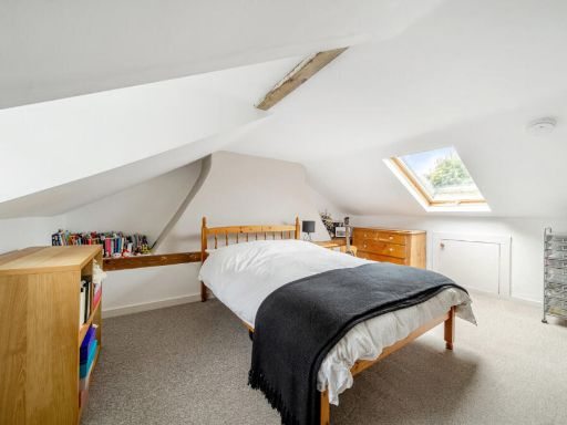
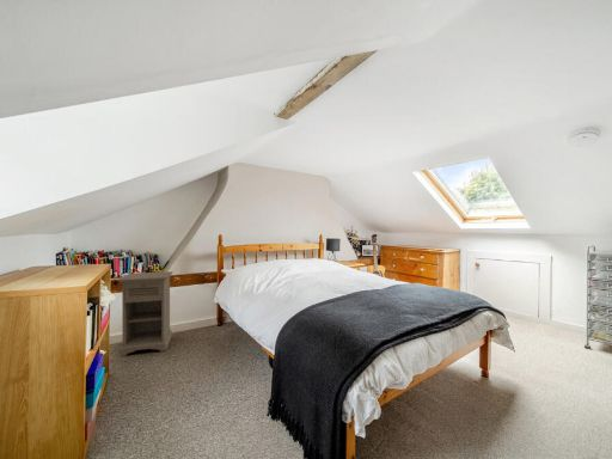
+ nightstand [116,270,175,357]
